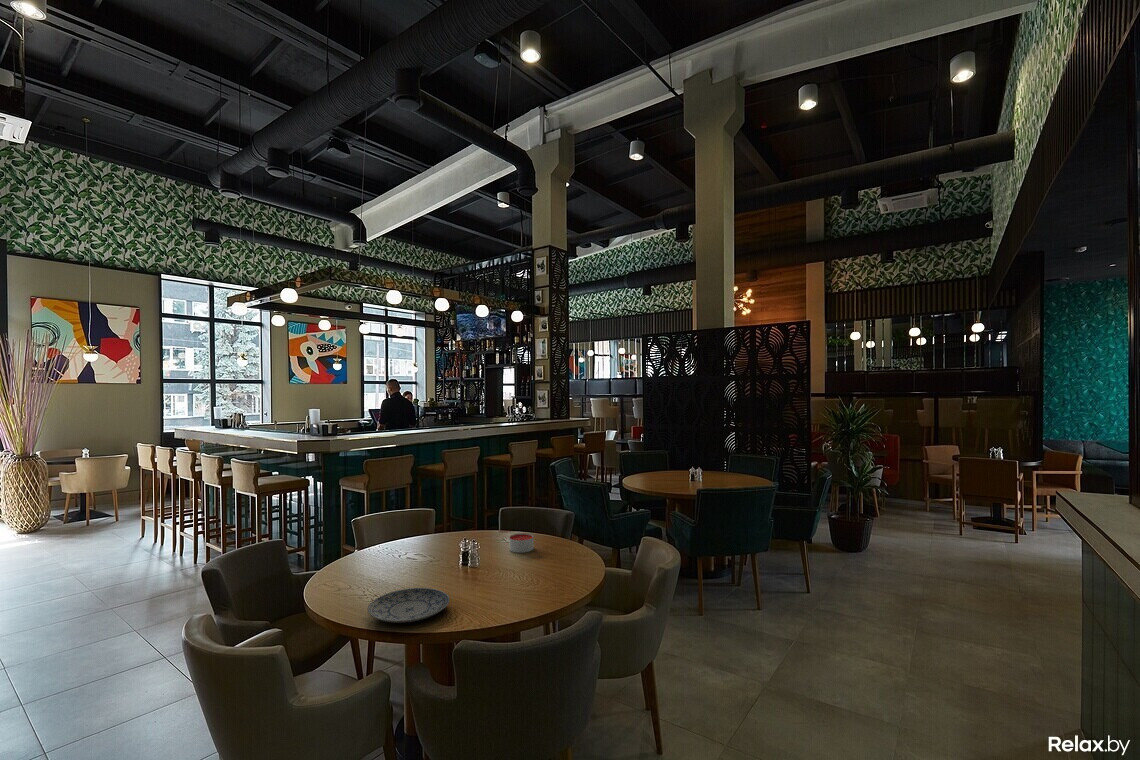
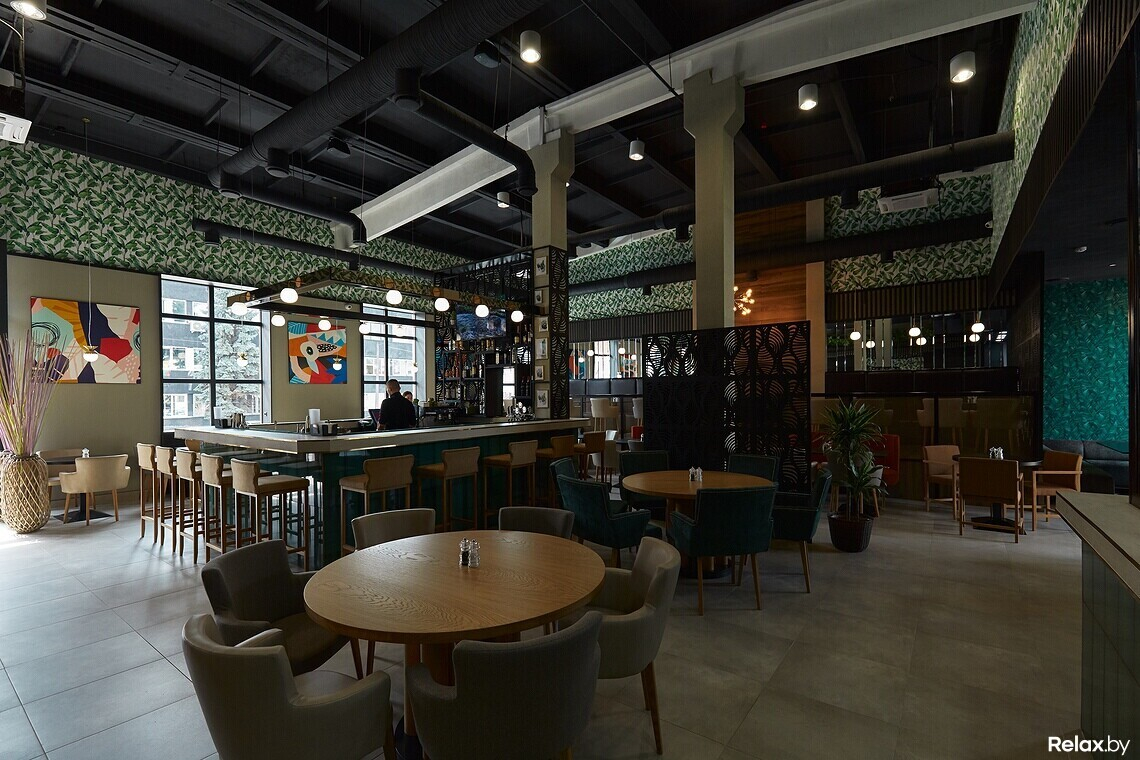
- plate [367,587,451,624]
- candle [508,532,534,554]
